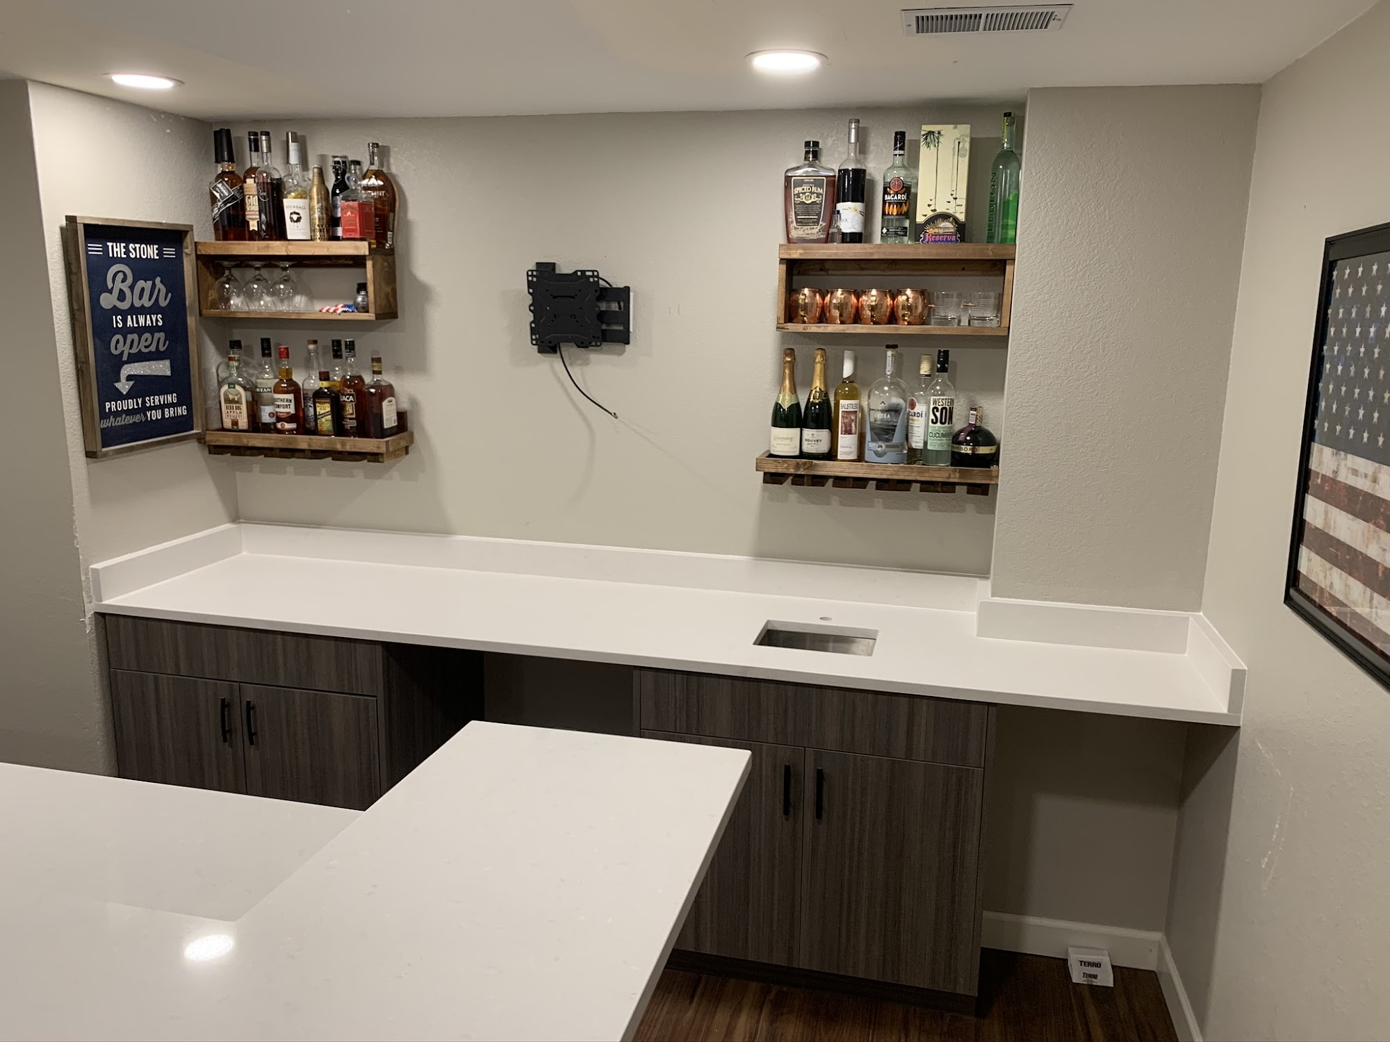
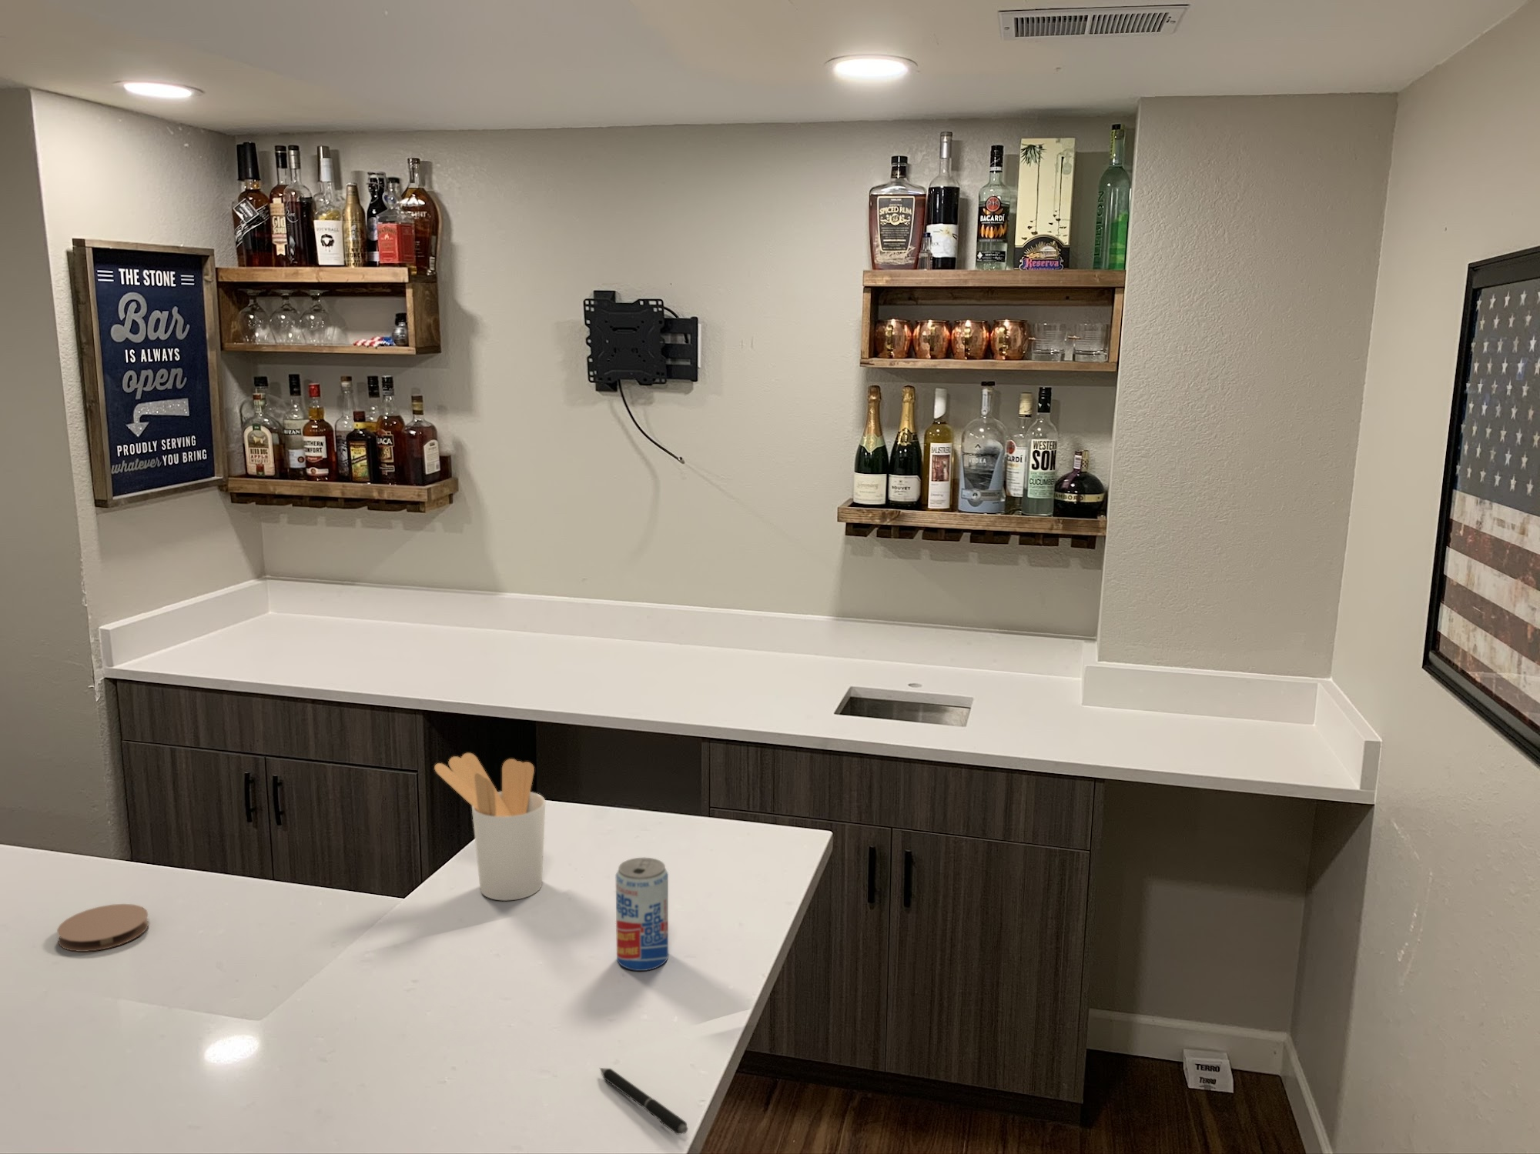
+ beverage can [615,857,669,972]
+ pen [599,1067,689,1136]
+ utensil holder [434,753,546,902]
+ coaster [56,903,149,953]
